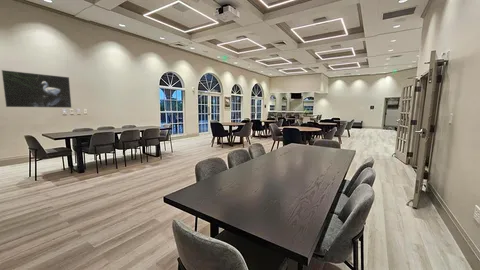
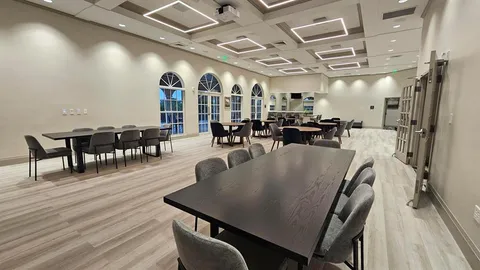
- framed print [0,69,73,109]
